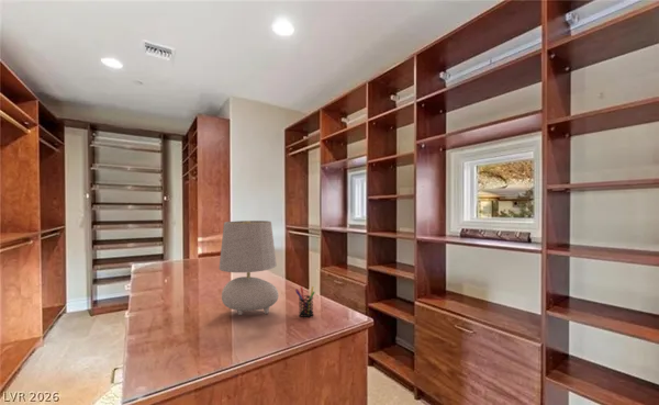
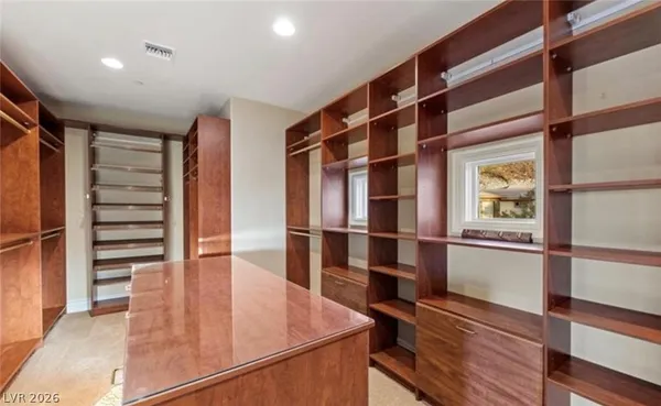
- table lamp [217,220,280,316]
- pen holder [294,285,316,318]
